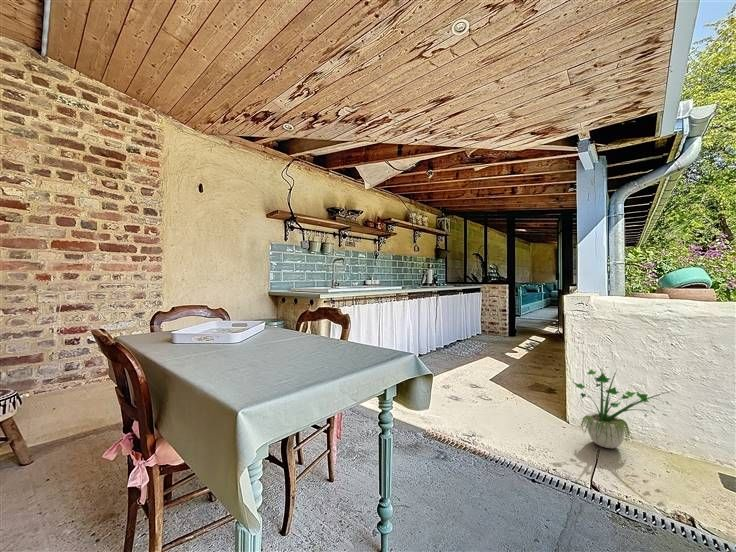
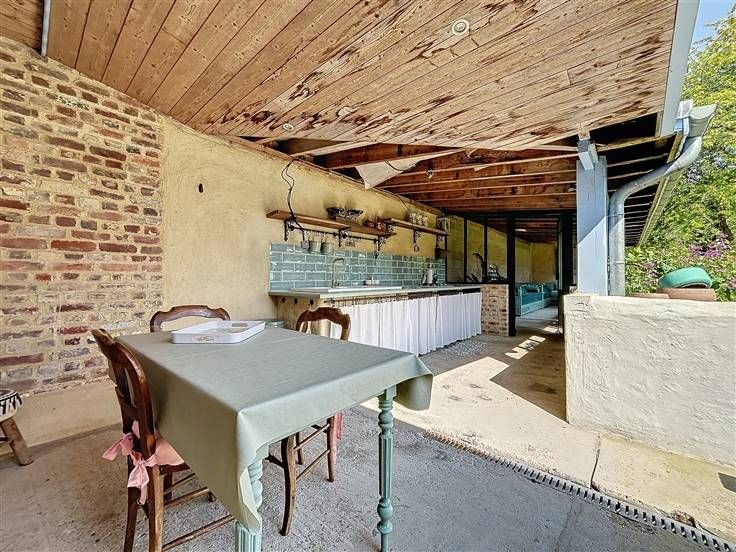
- potted plant [571,368,676,449]
